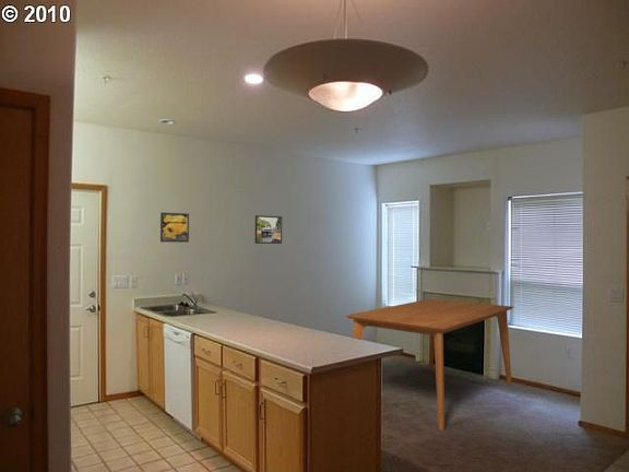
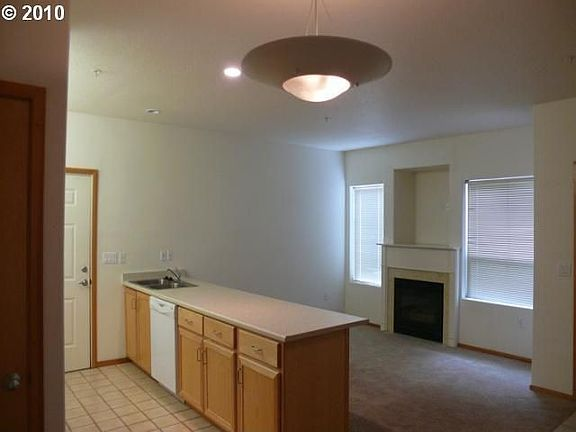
- dining table [345,298,514,432]
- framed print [254,214,283,245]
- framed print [159,212,190,244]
